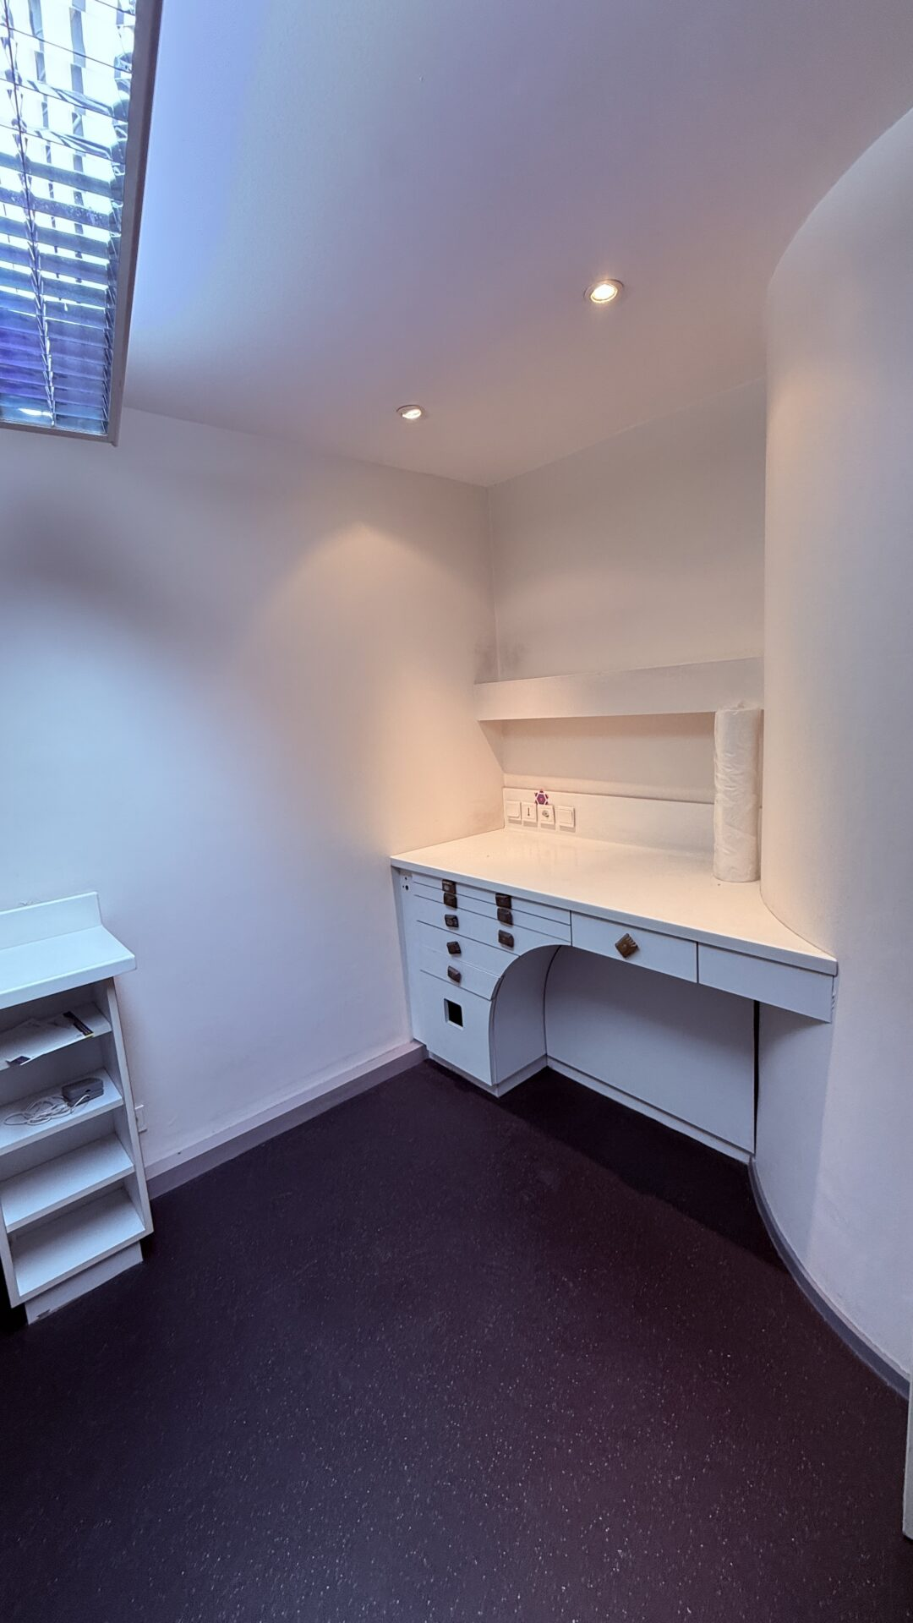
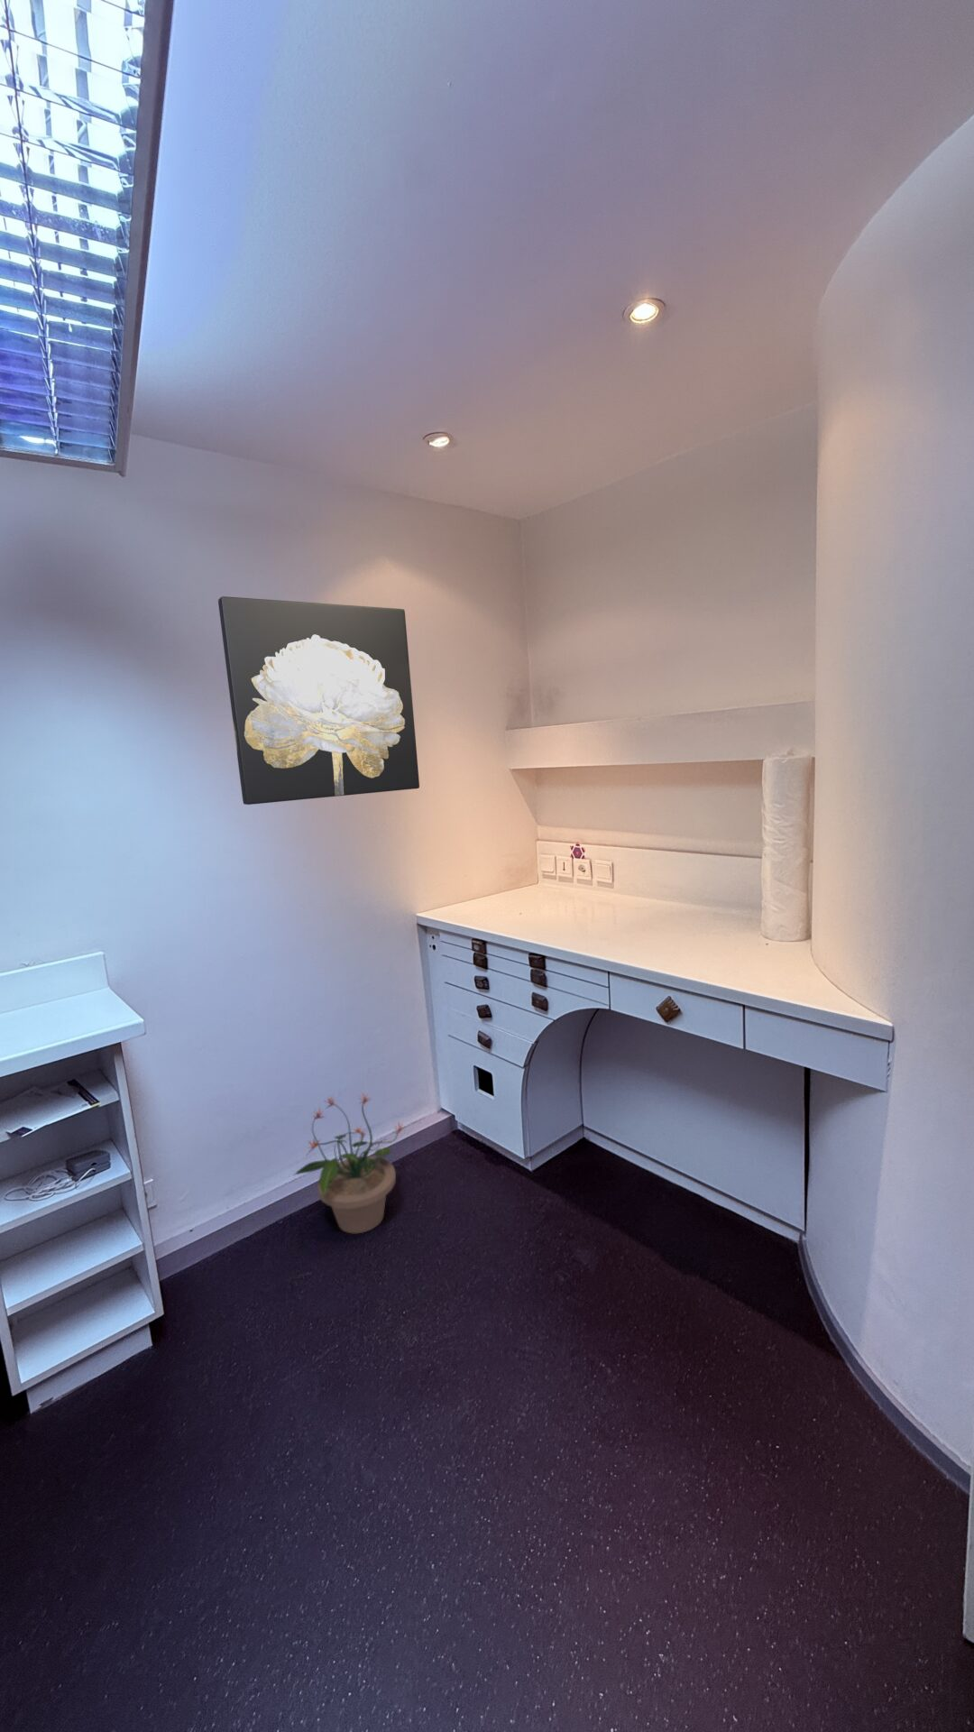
+ wall art [218,595,420,805]
+ potted plant [293,1092,406,1234]
